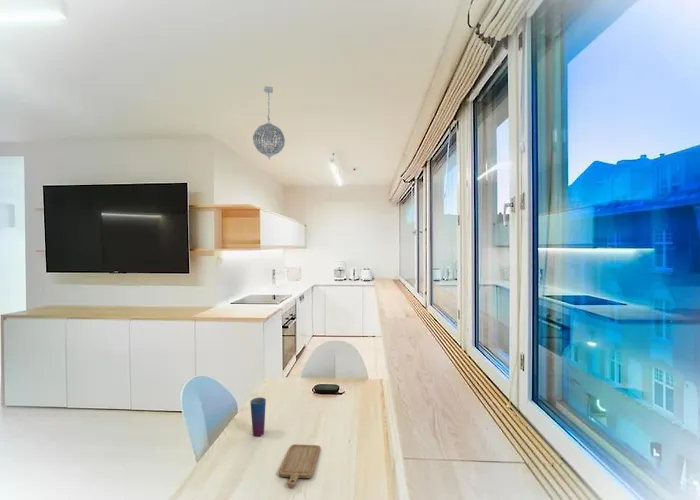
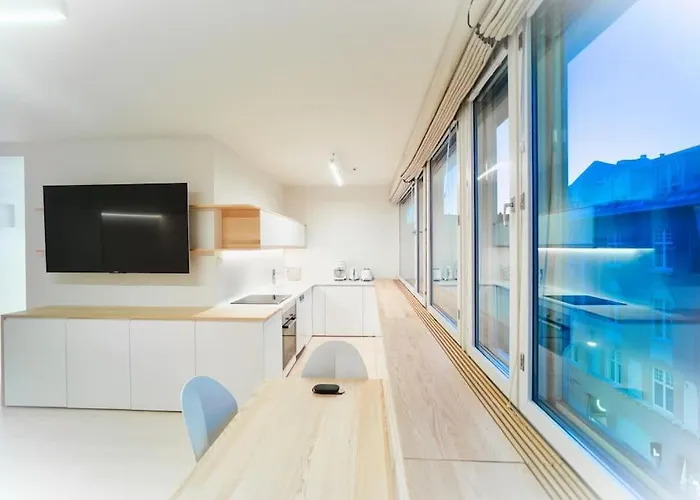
- cup [249,396,267,437]
- chopping board [278,443,322,488]
- pendant light [252,85,286,161]
